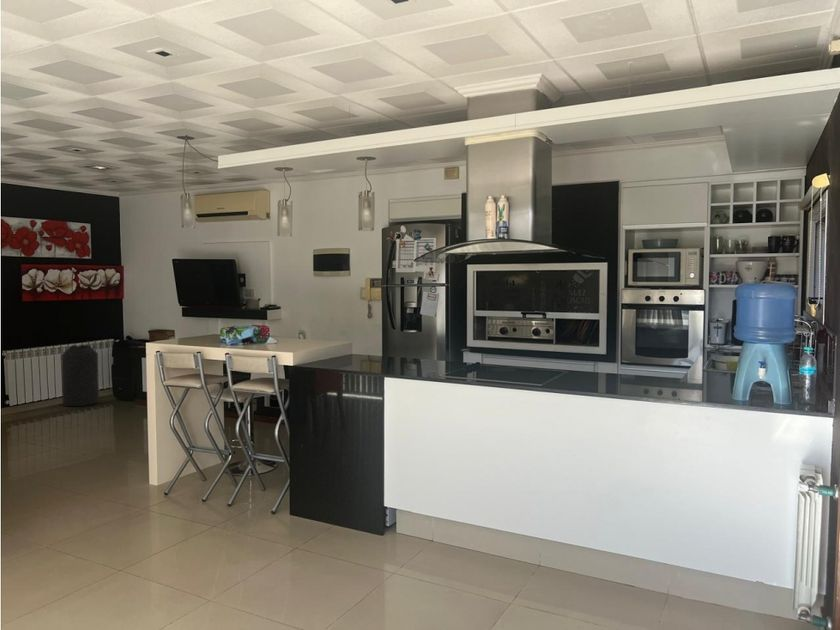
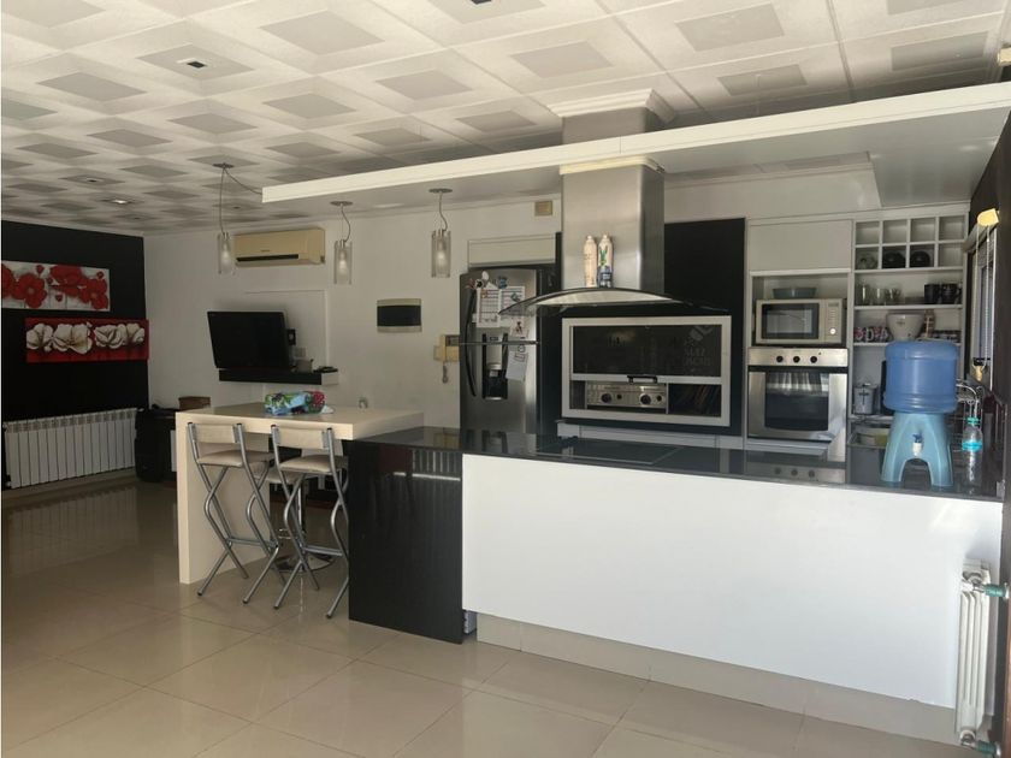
- trash can [60,344,100,407]
